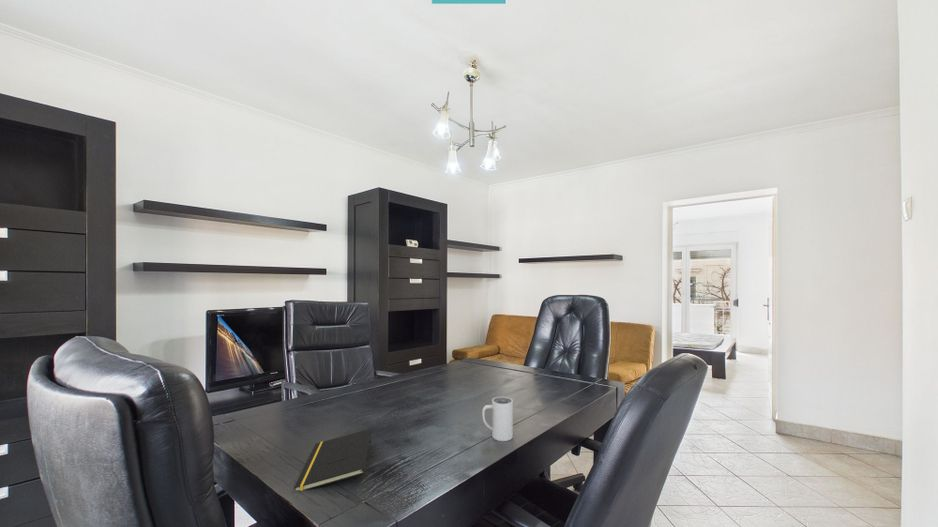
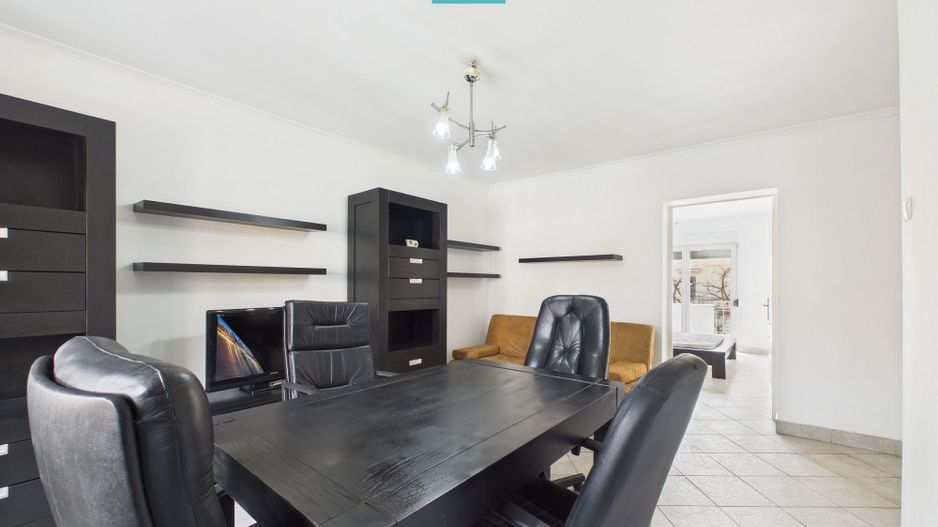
- notepad [293,428,373,491]
- mug [481,396,514,442]
